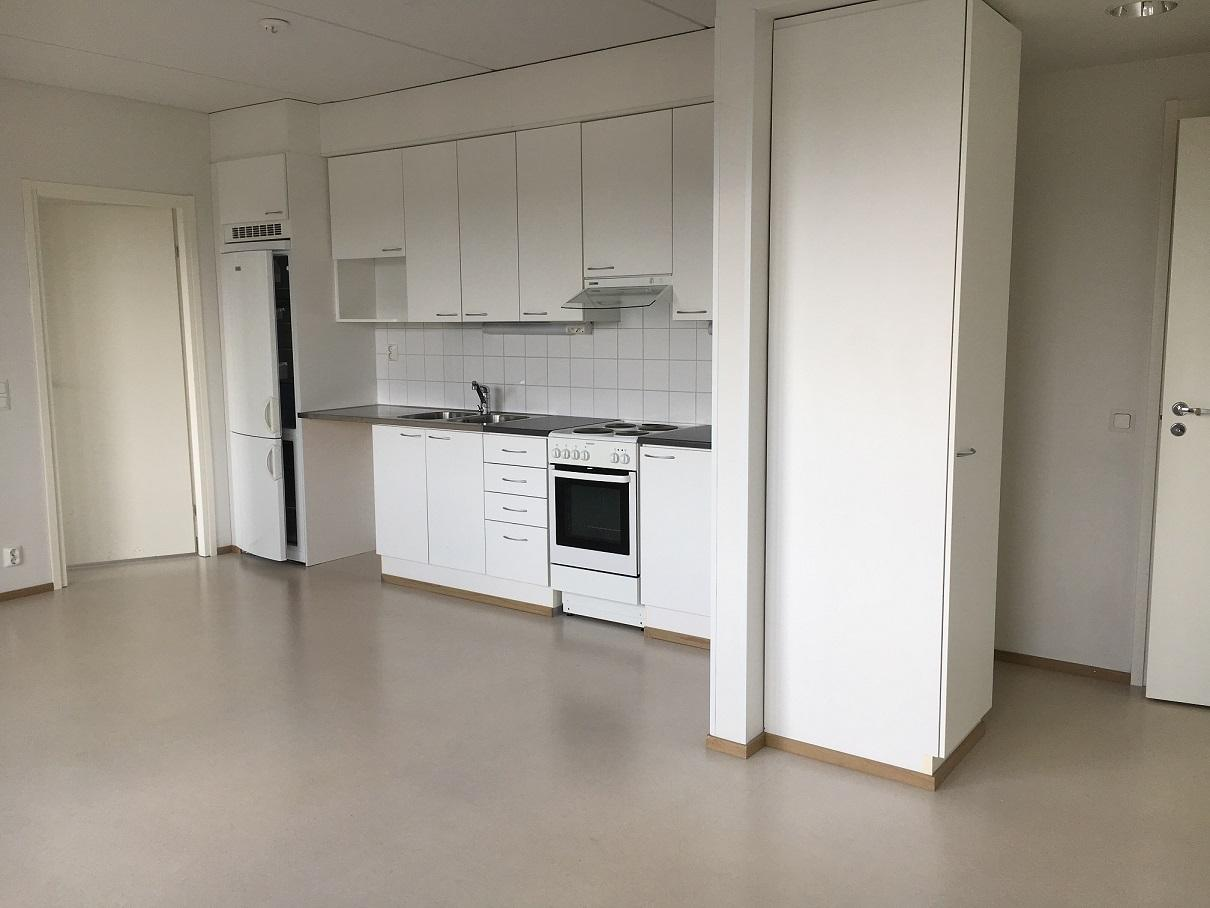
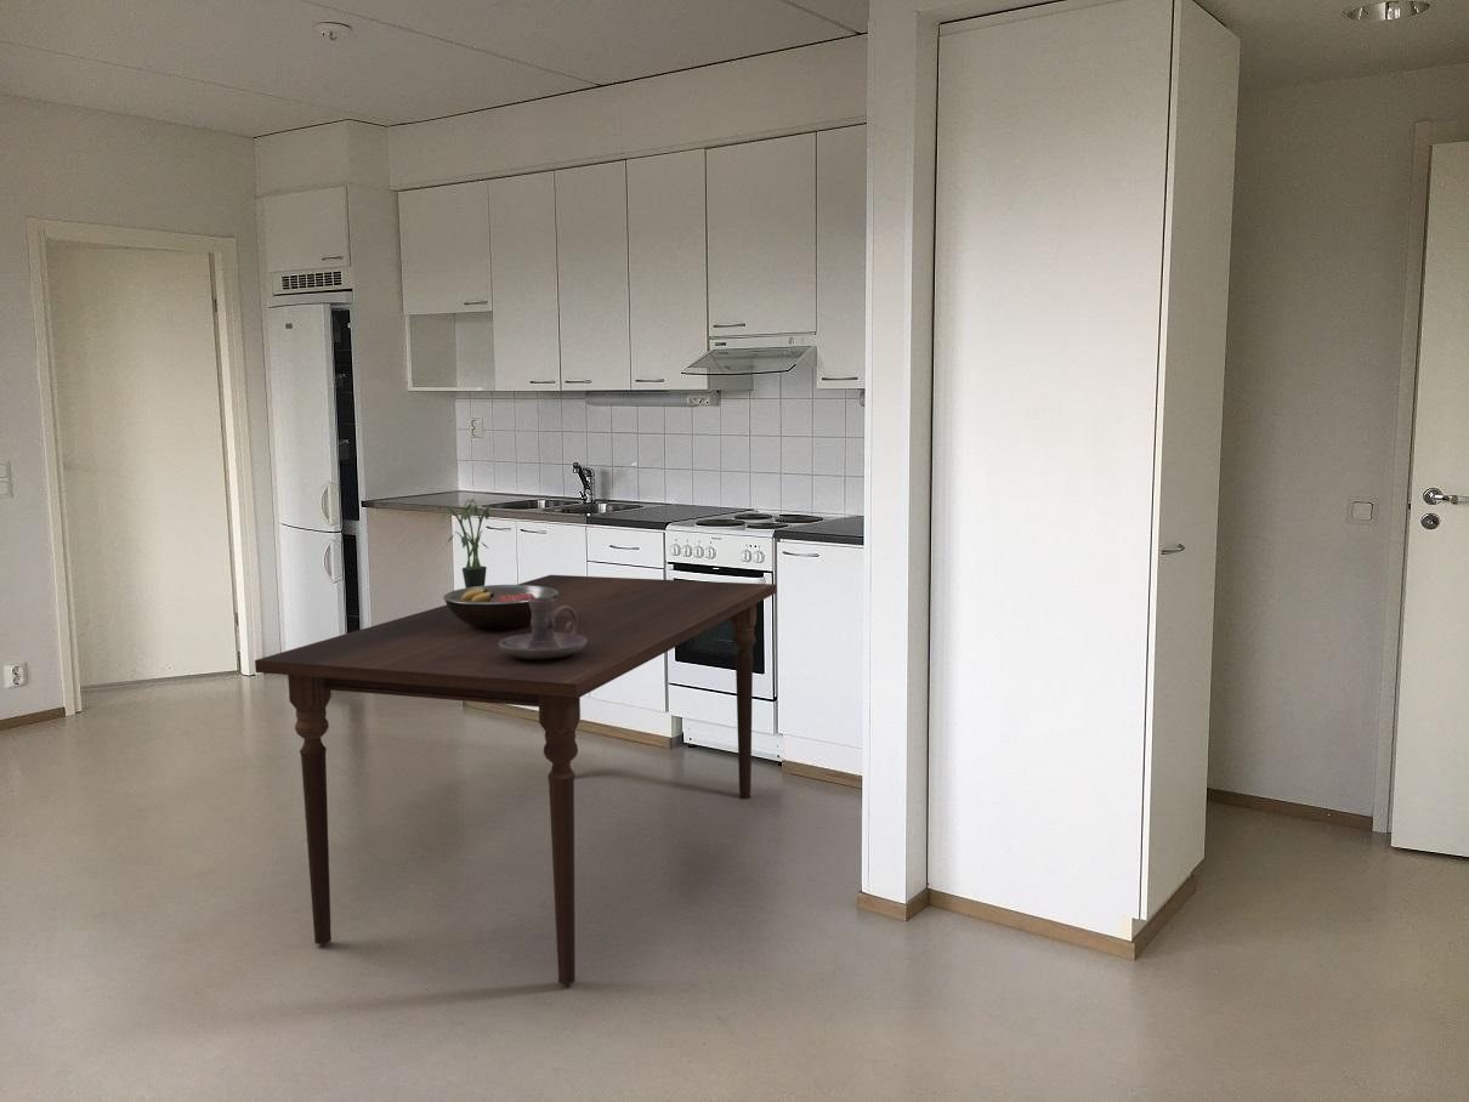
+ fruit bowl [442,584,558,630]
+ dining table [254,574,778,985]
+ potted plant [439,498,490,589]
+ candle holder [499,597,586,659]
